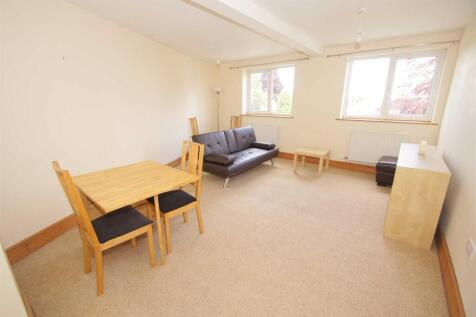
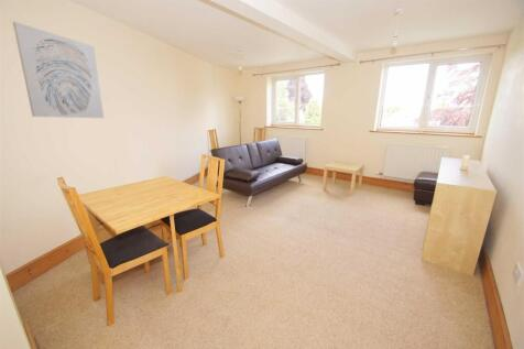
+ wall art [12,21,105,119]
